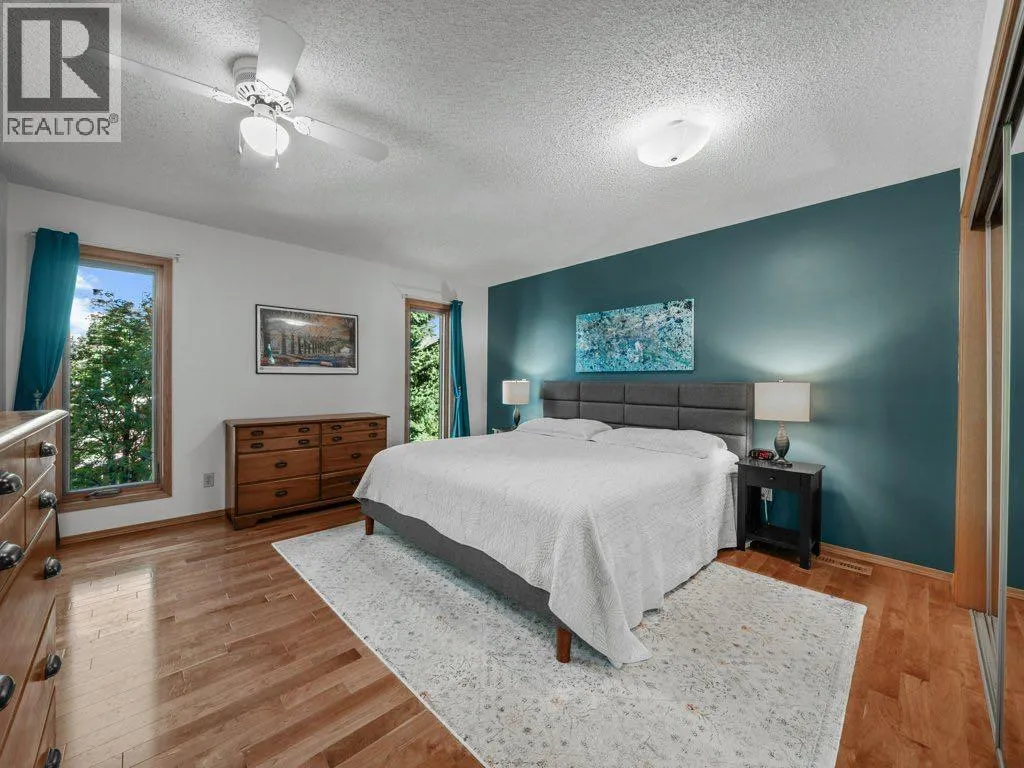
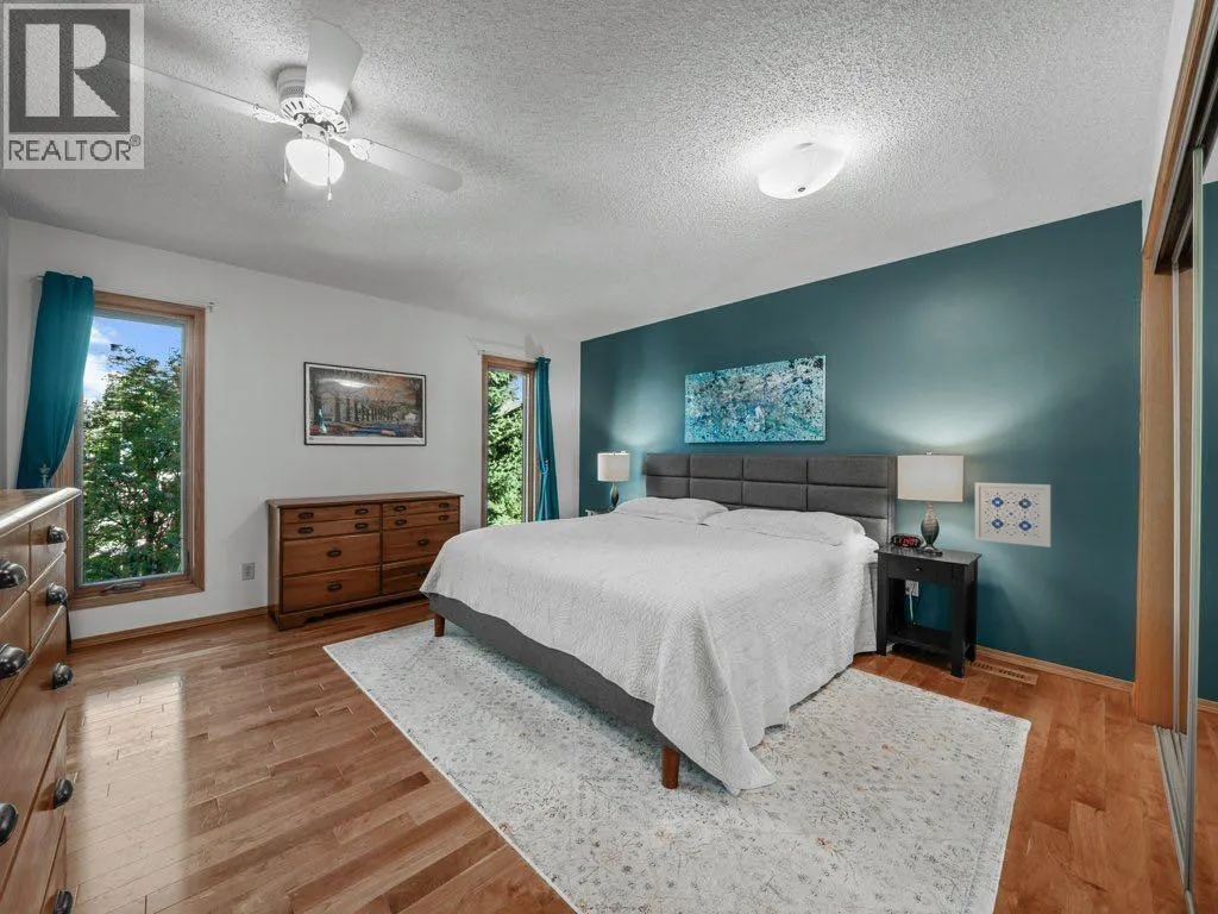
+ wall art [974,481,1051,549]
